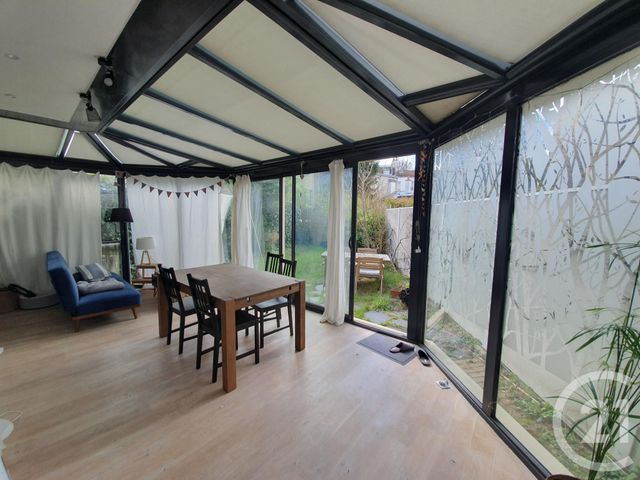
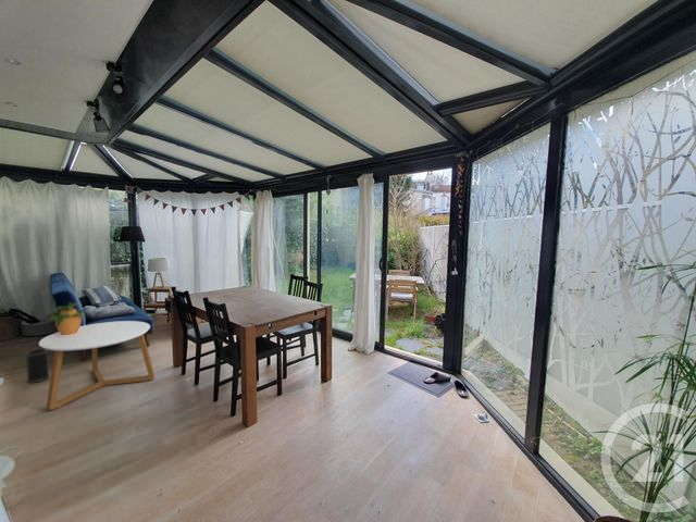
+ potted plant [44,300,95,335]
+ speaker [25,348,50,384]
+ coffee table [38,320,156,411]
